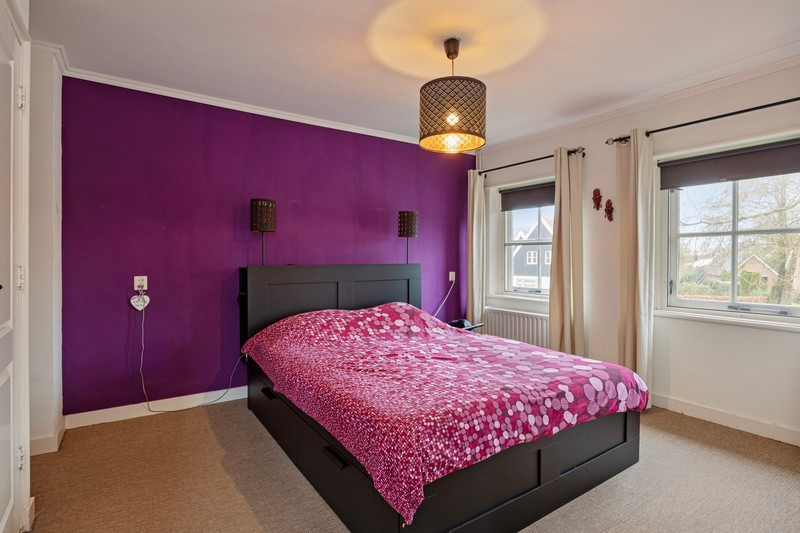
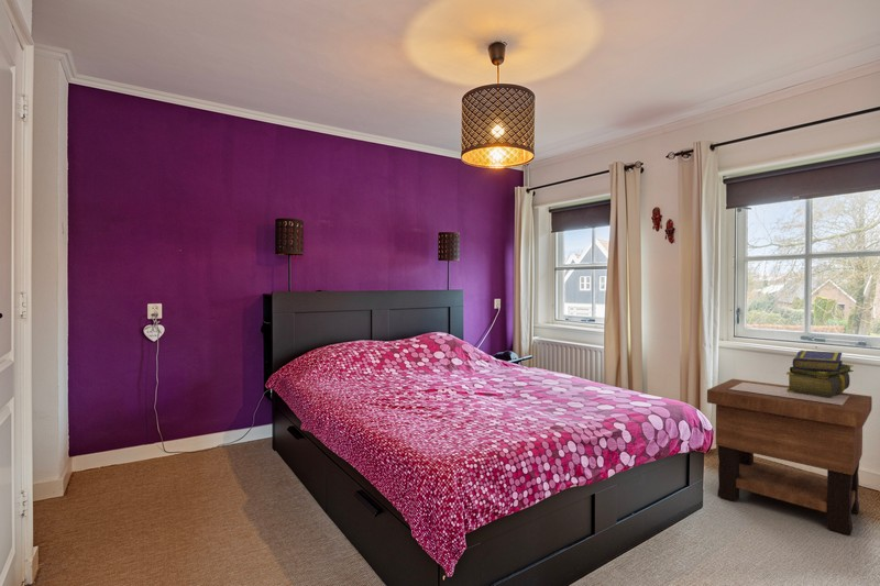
+ side table [706,378,873,537]
+ stack of books [785,350,855,398]
